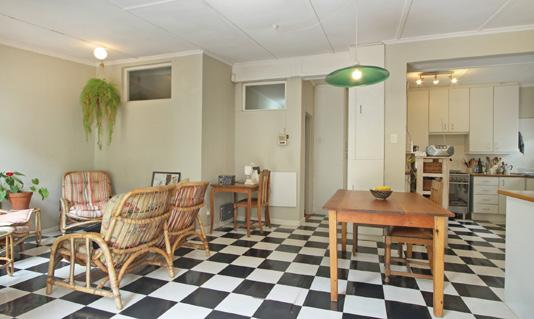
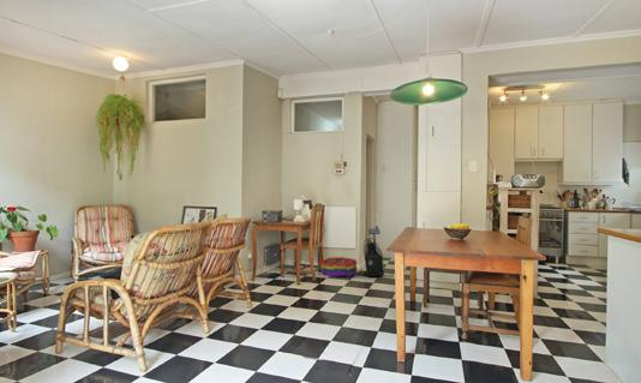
+ vacuum cleaner [363,225,385,279]
+ storage bin [320,256,358,277]
